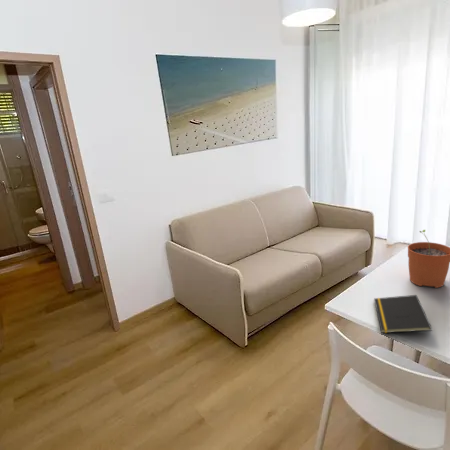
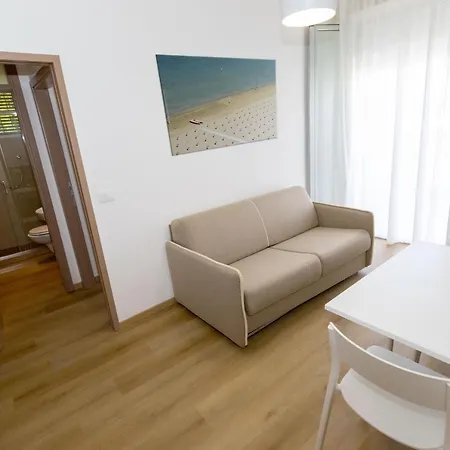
- plant pot [407,229,450,289]
- notepad [373,294,433,334]
